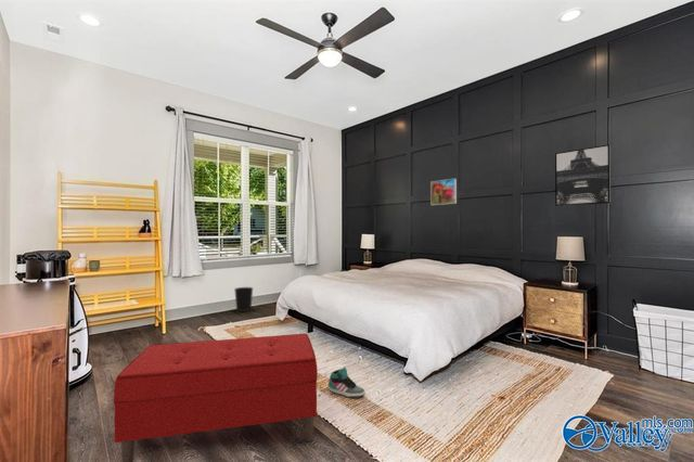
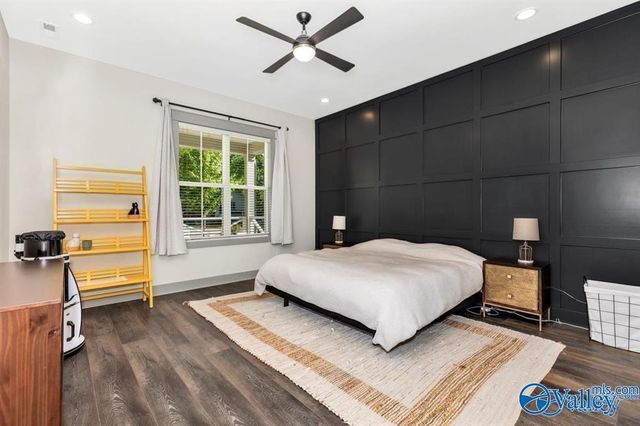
- wall art [554,143,612,207]
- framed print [429,178,458,206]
- bench [113,333,319,462]
- sneaker [327,367,367,399]
- wastebasket [233,286,254,312]
